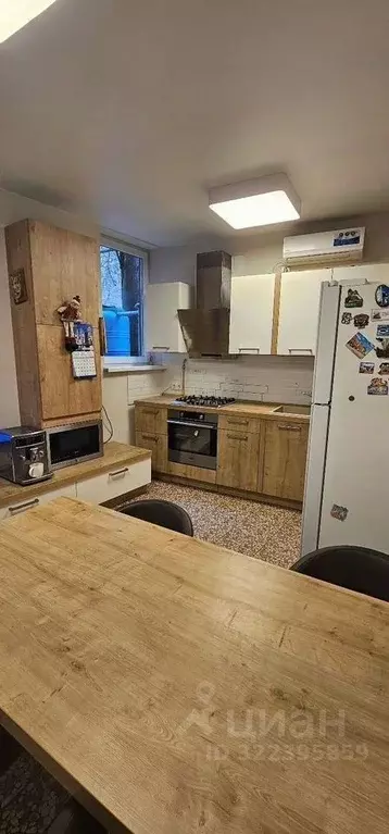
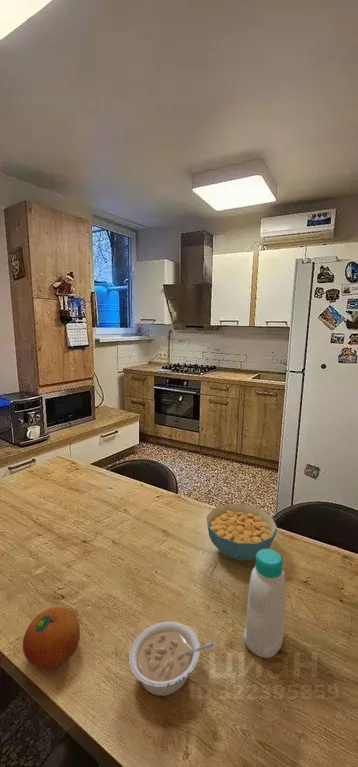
+ fruit [22,606,81,669]
+ cereal bowl [206,503,278,561]
+ bottle [243,548,287,659]
+ legume [128,621,216,697]
